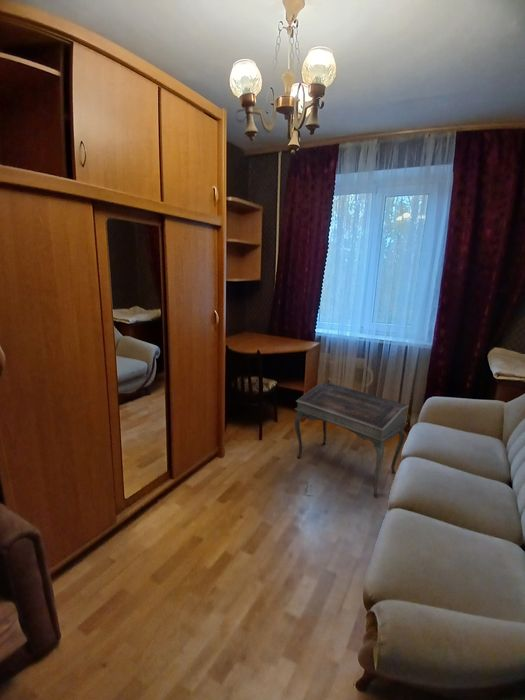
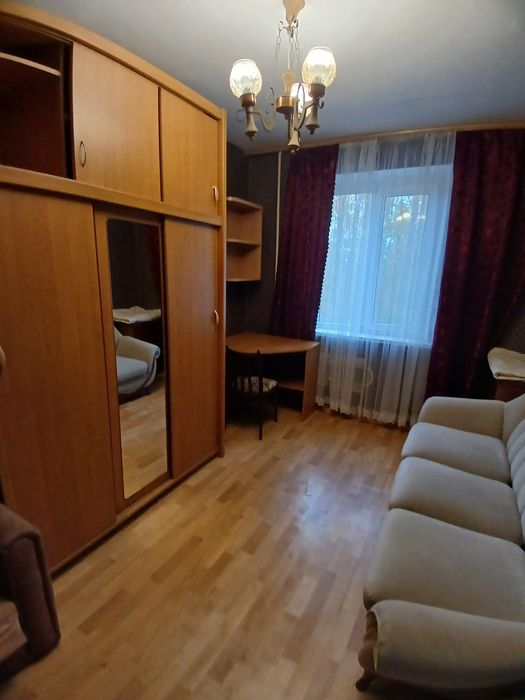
- writing desk [294,381,410,497]
